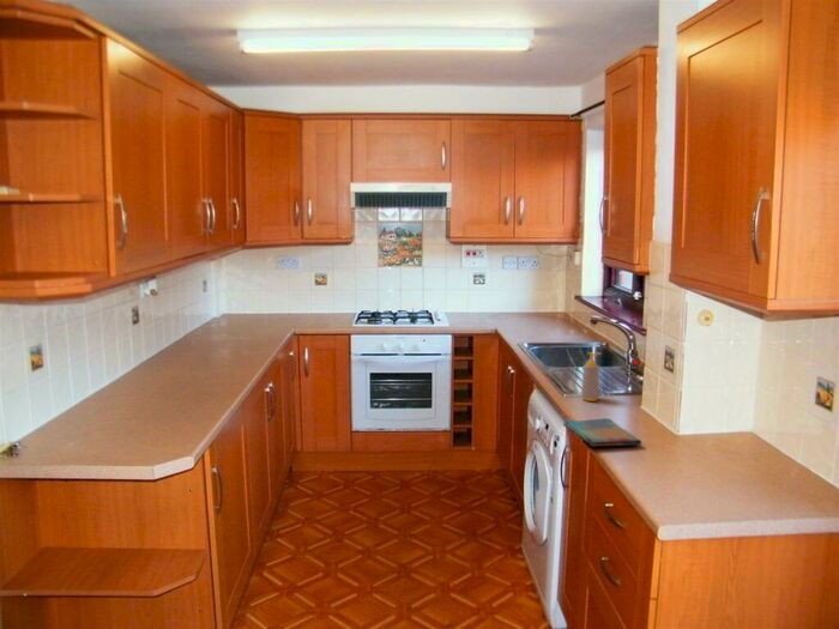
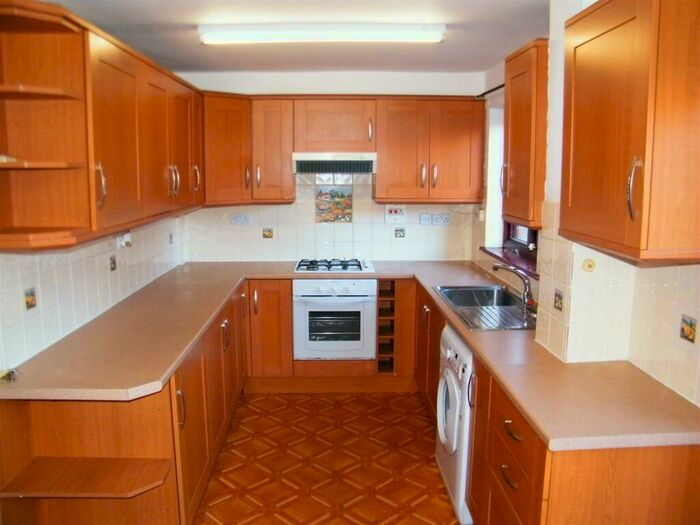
- dish towel [562,417,642,447]
- soap bottle [580,351,603,403]
